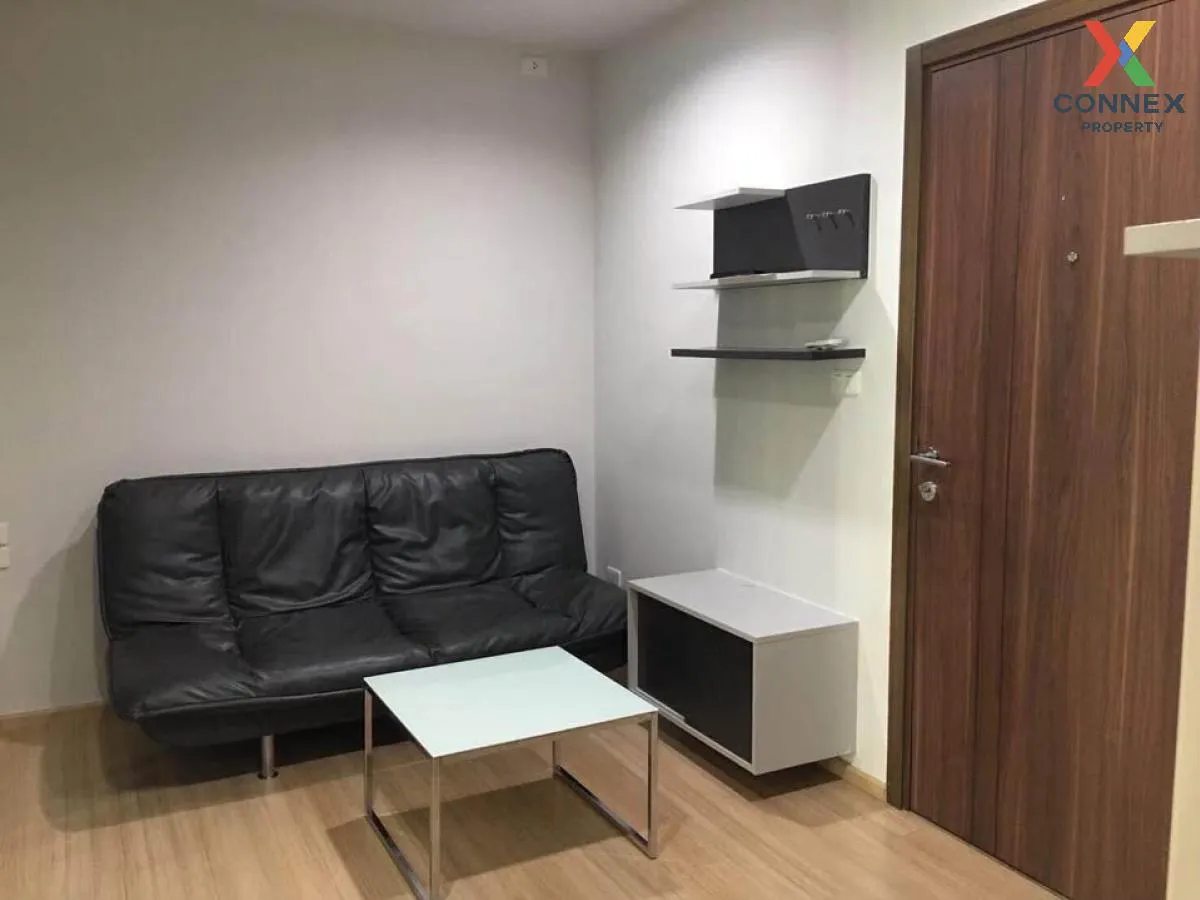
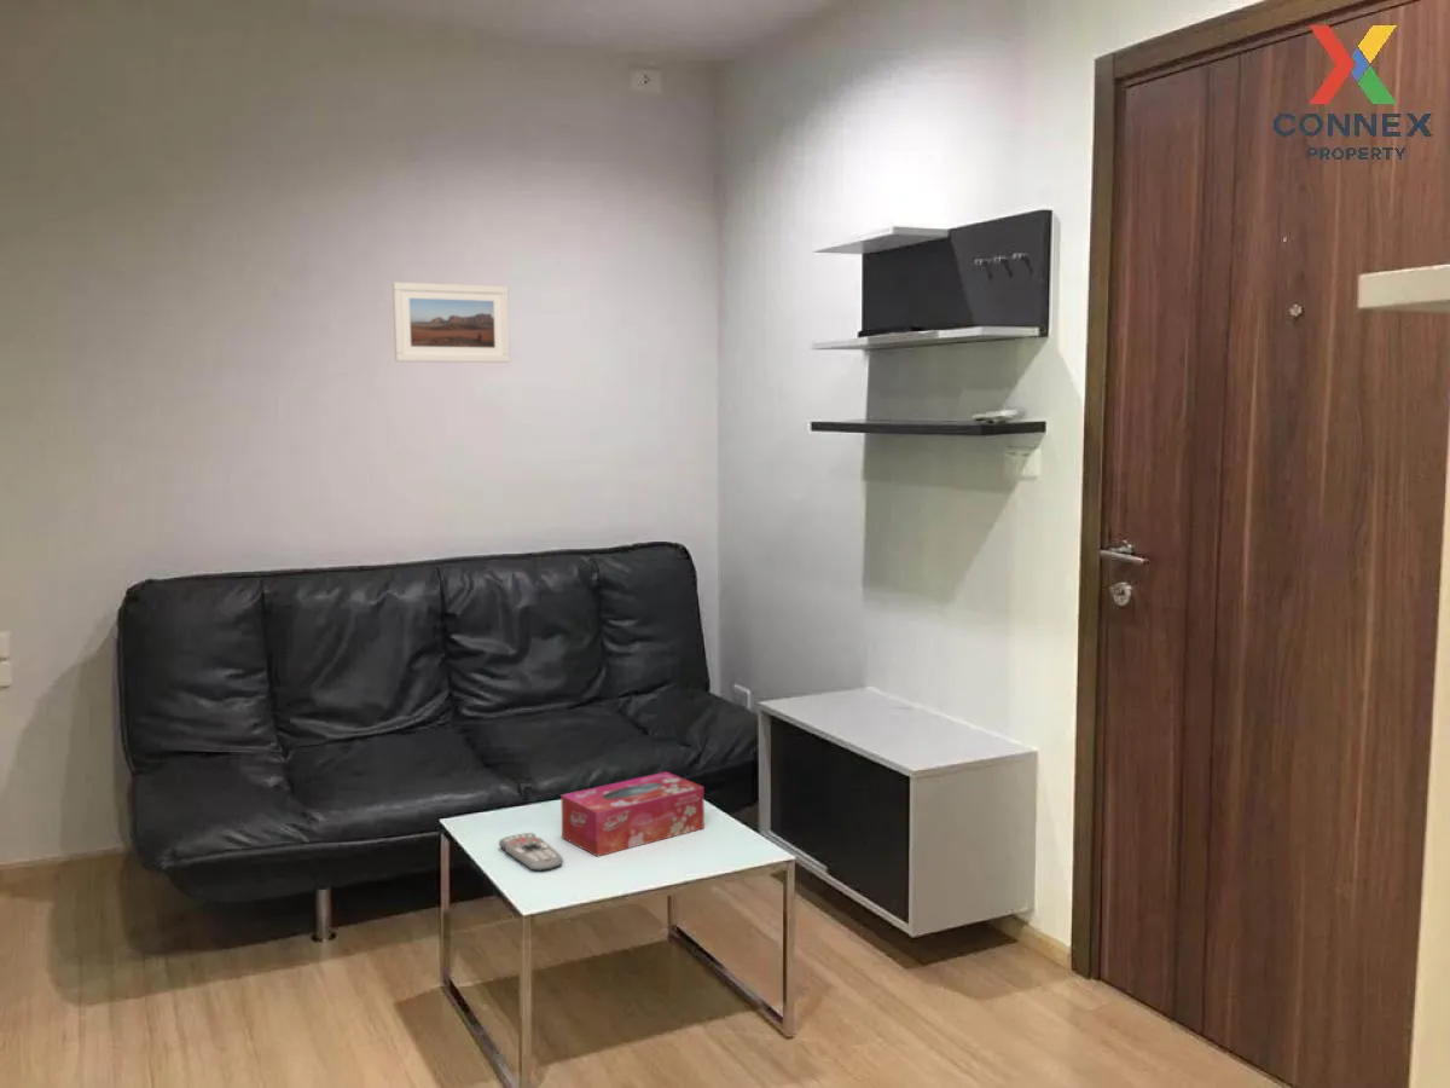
+ remote control [498,832,564,872]
+ tissue box [559,770,706,858]
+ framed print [392,280,511,364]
